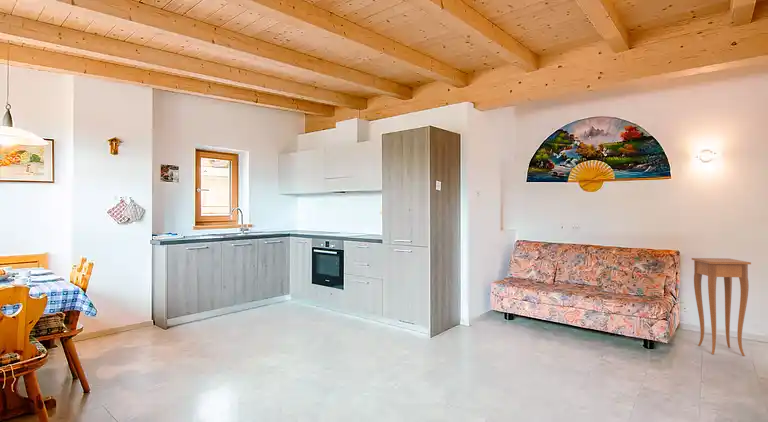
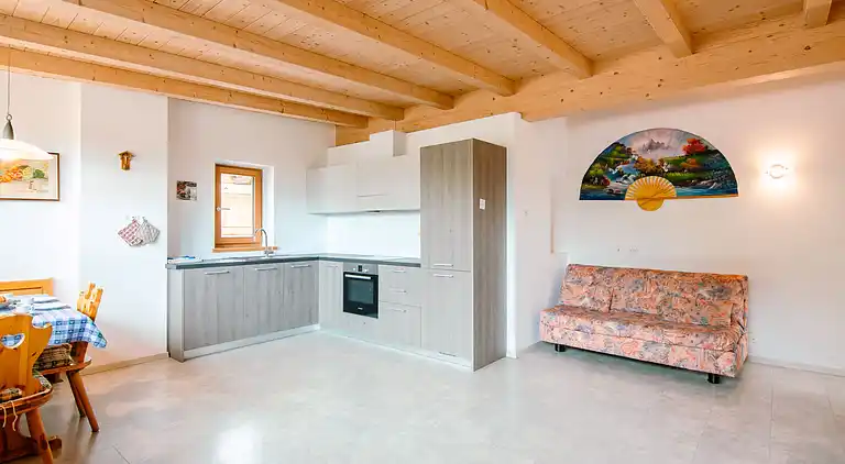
- side table [691,257,752,357]
